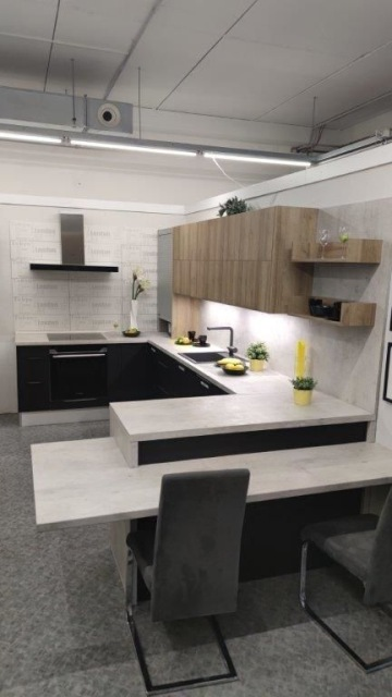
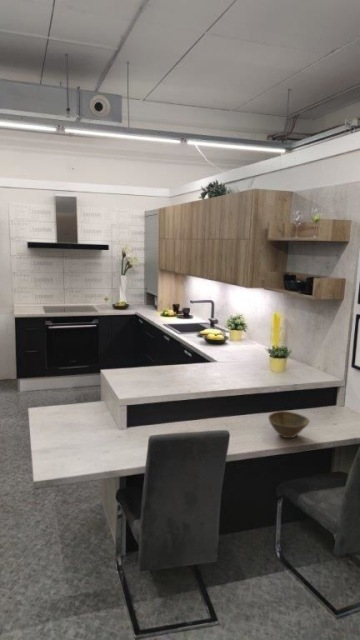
+ bowl [267,410,311,439]
